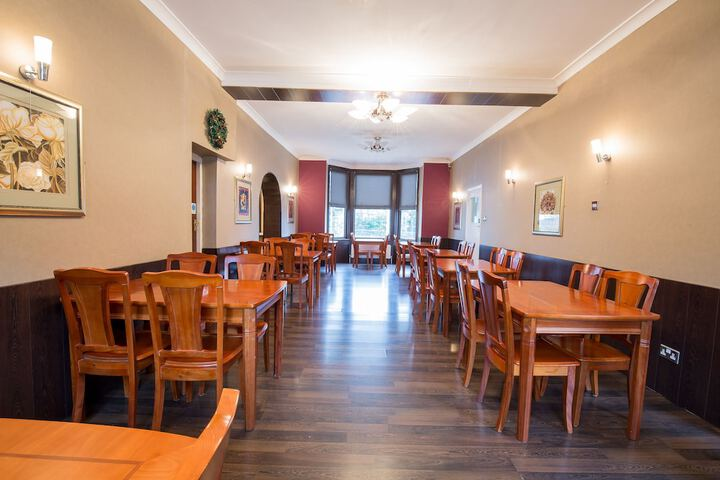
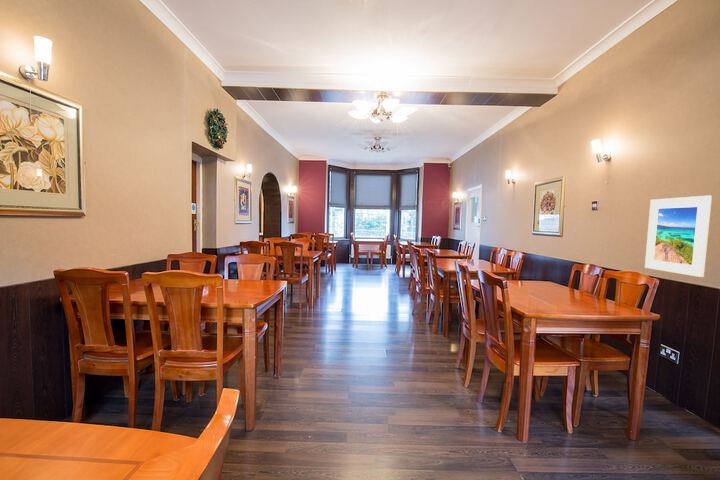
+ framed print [644,194,713,278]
